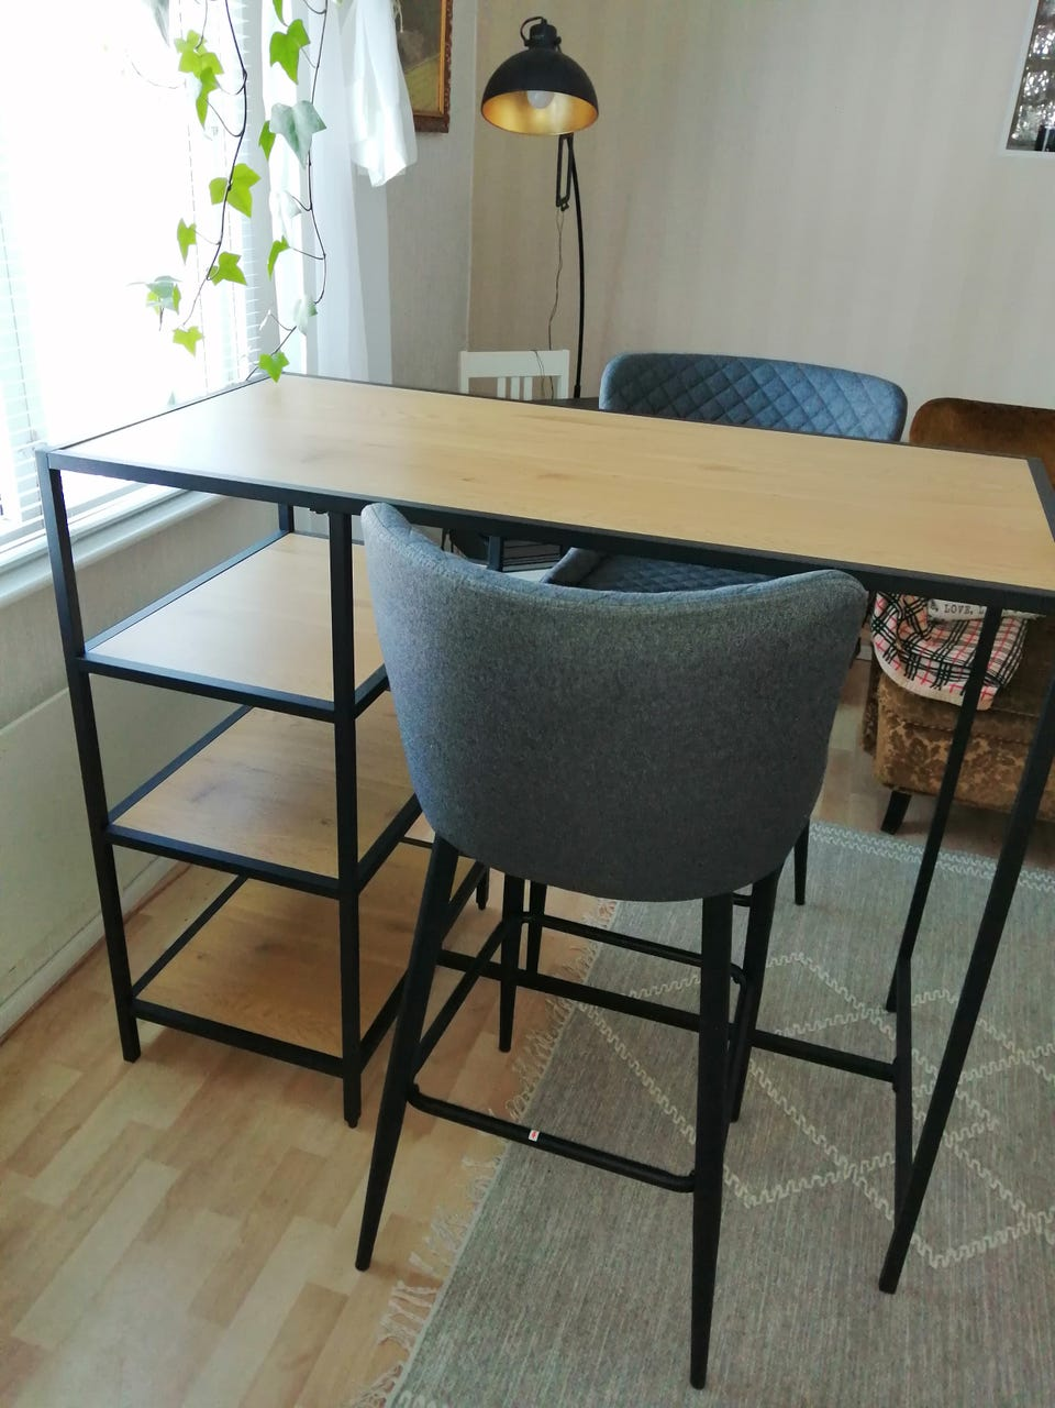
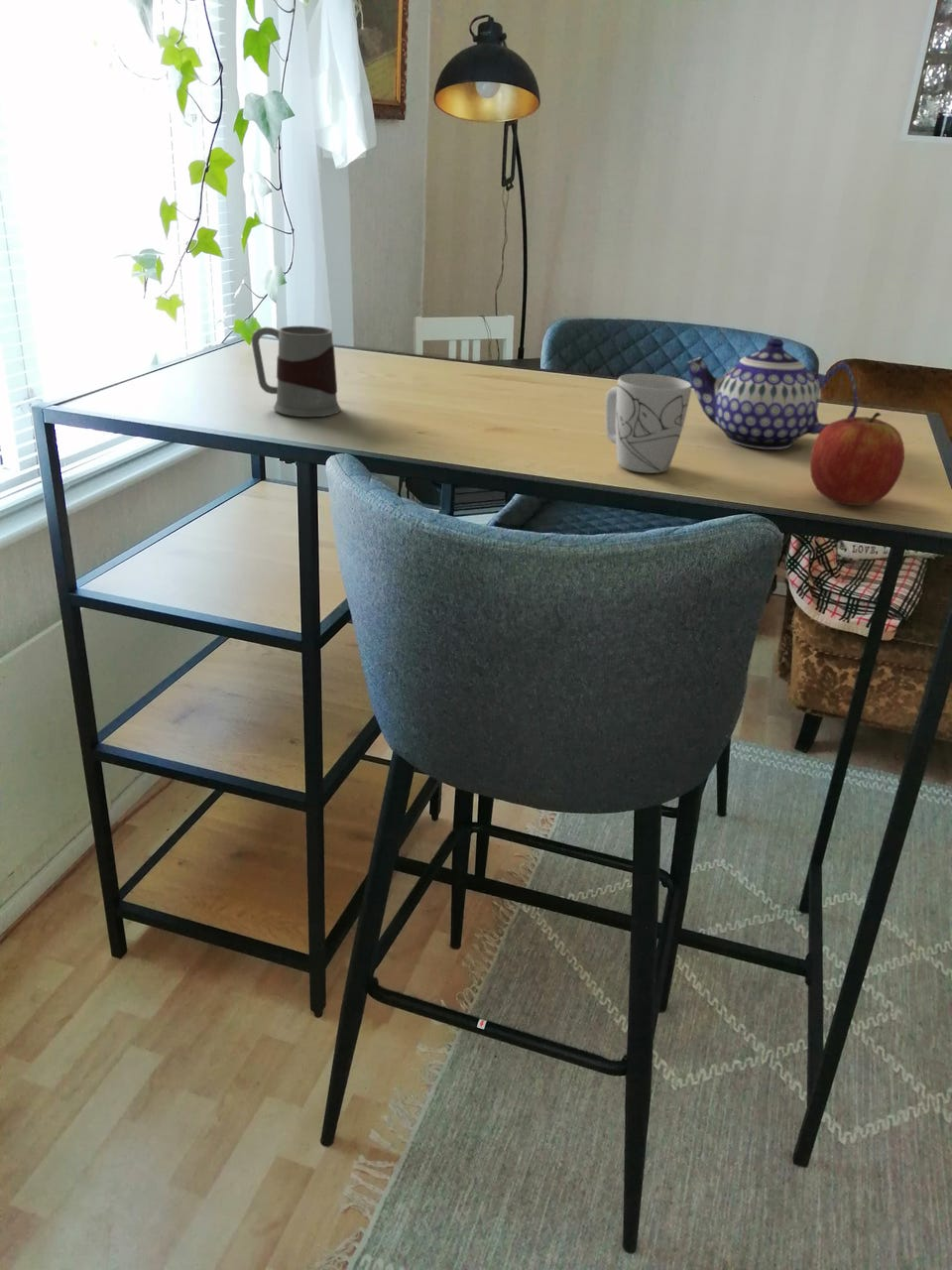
+ mug [604,373,692,474]
+ apple [809,412,905,506]
+ teapot [686,337,860,450]
+ mug [251,324,342,418]
